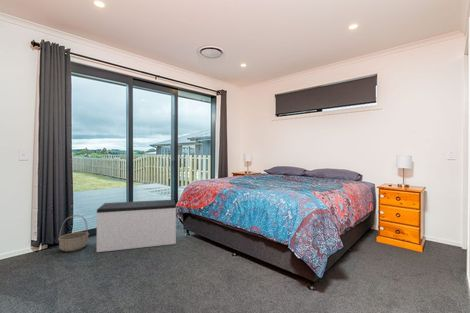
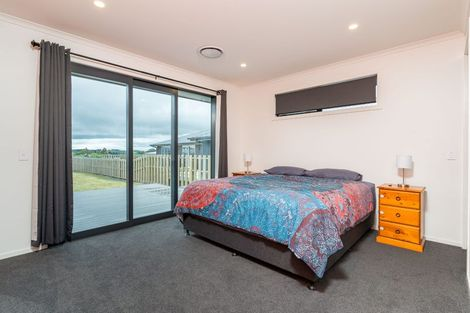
- basket [57,214,90,252]
- bench [95,199,177,253]
